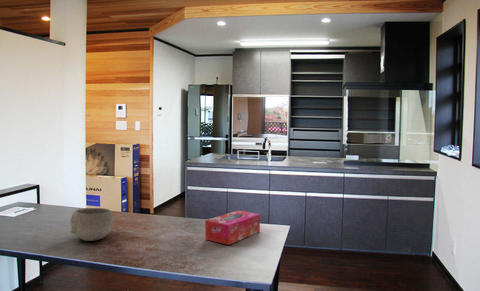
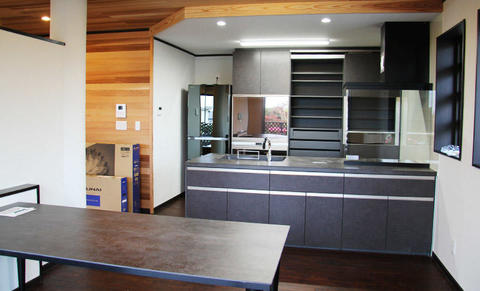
- bowl [69,207,114,242]
- tissue box [204,209,261,246]
